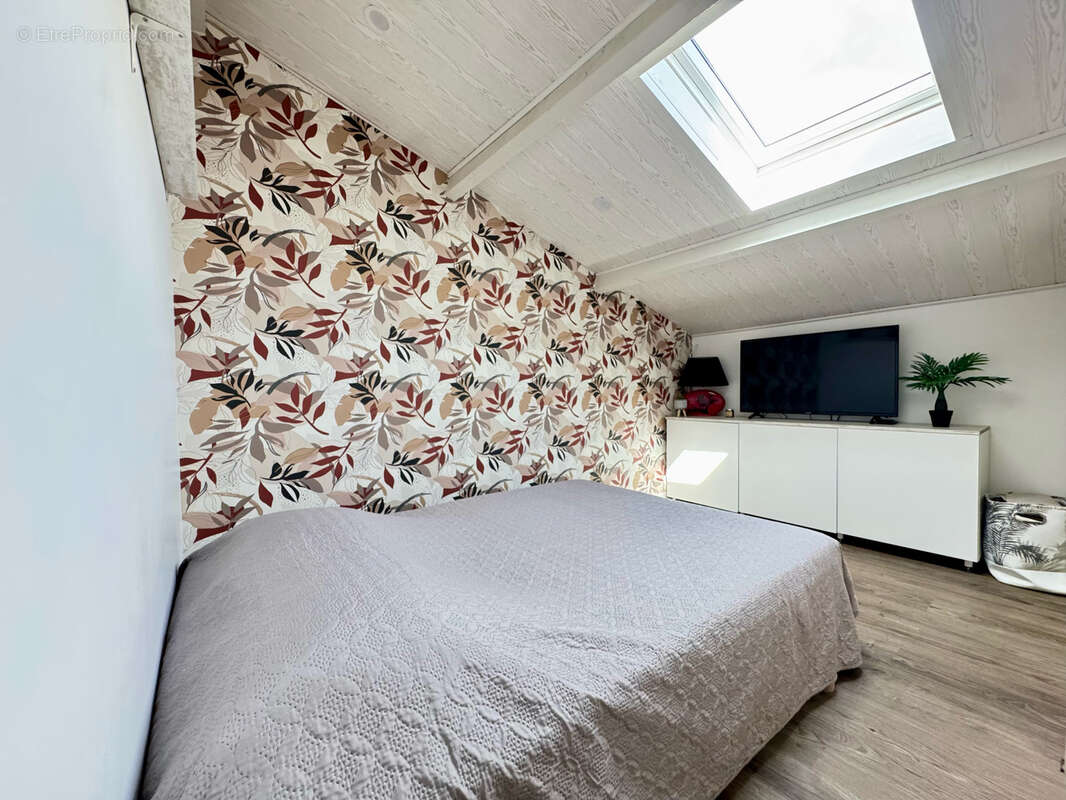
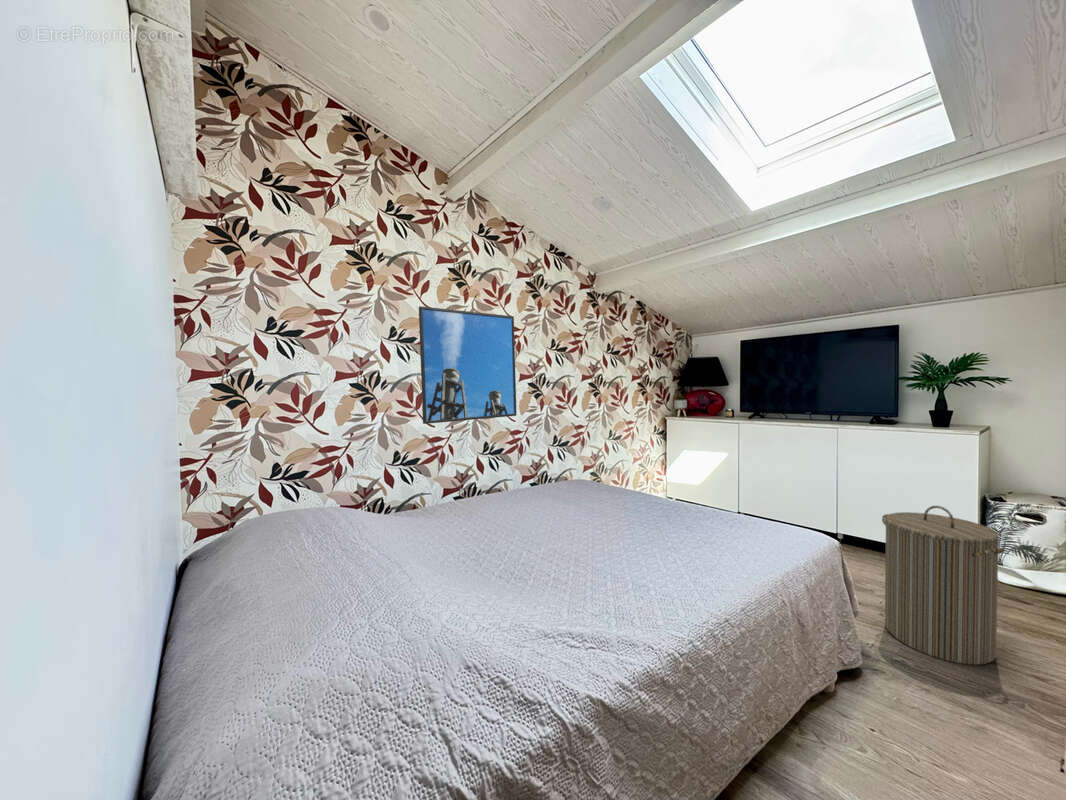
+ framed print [418,305,518,425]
+ laundry hamper [881,505,1006,666]
